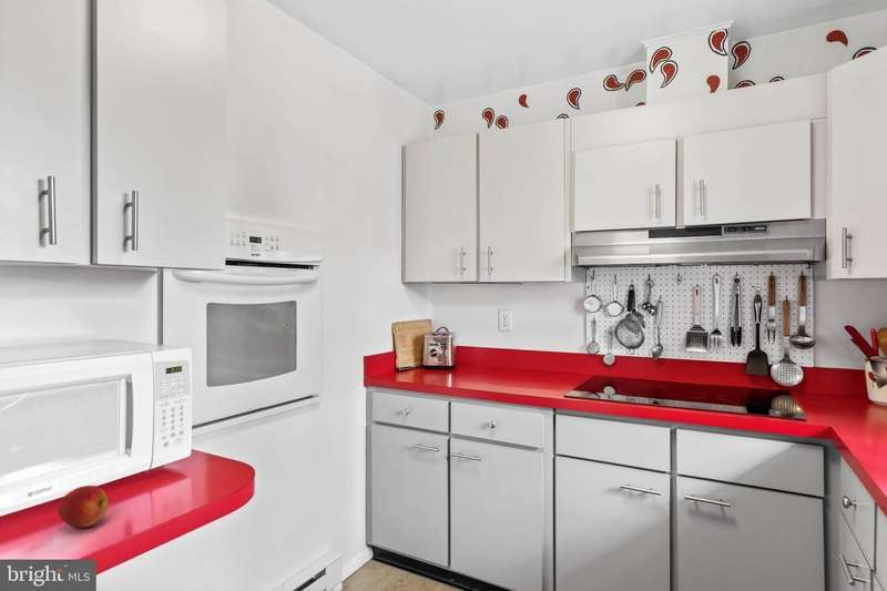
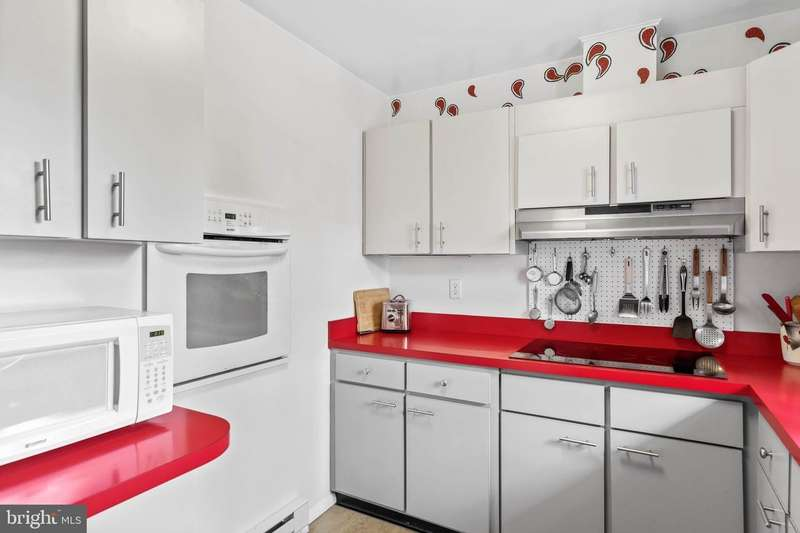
- apple [58,485,110,529]
